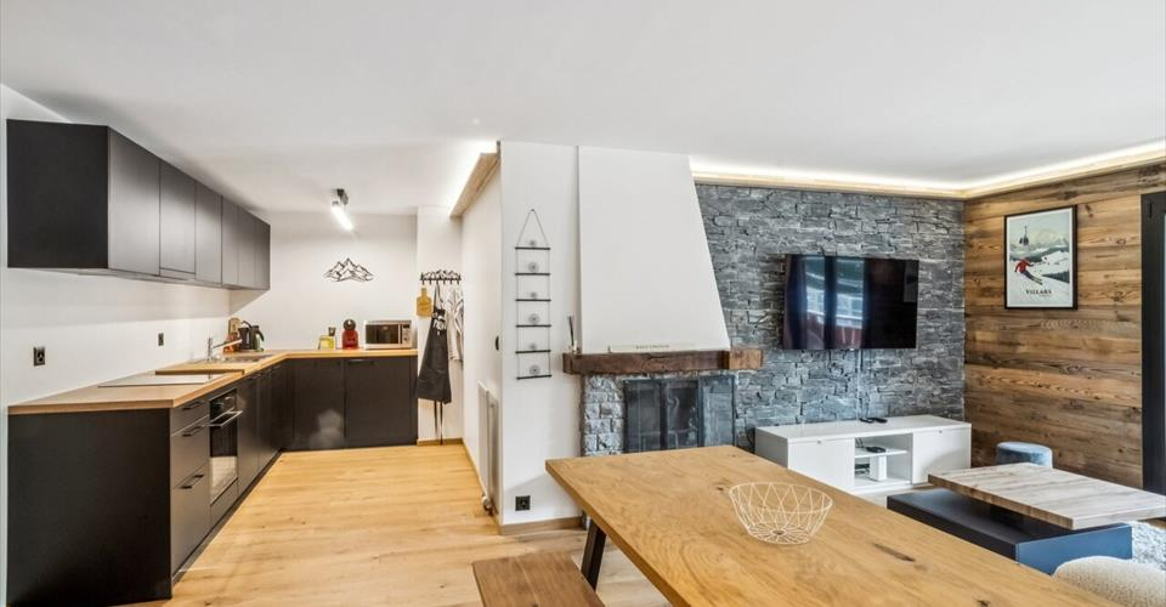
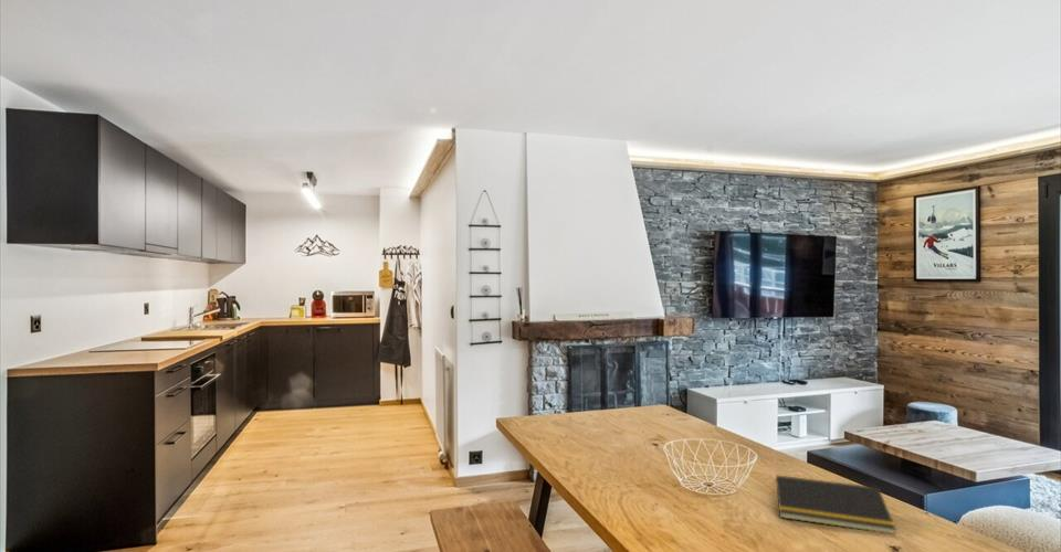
+ notepad [771,474,897,535]
